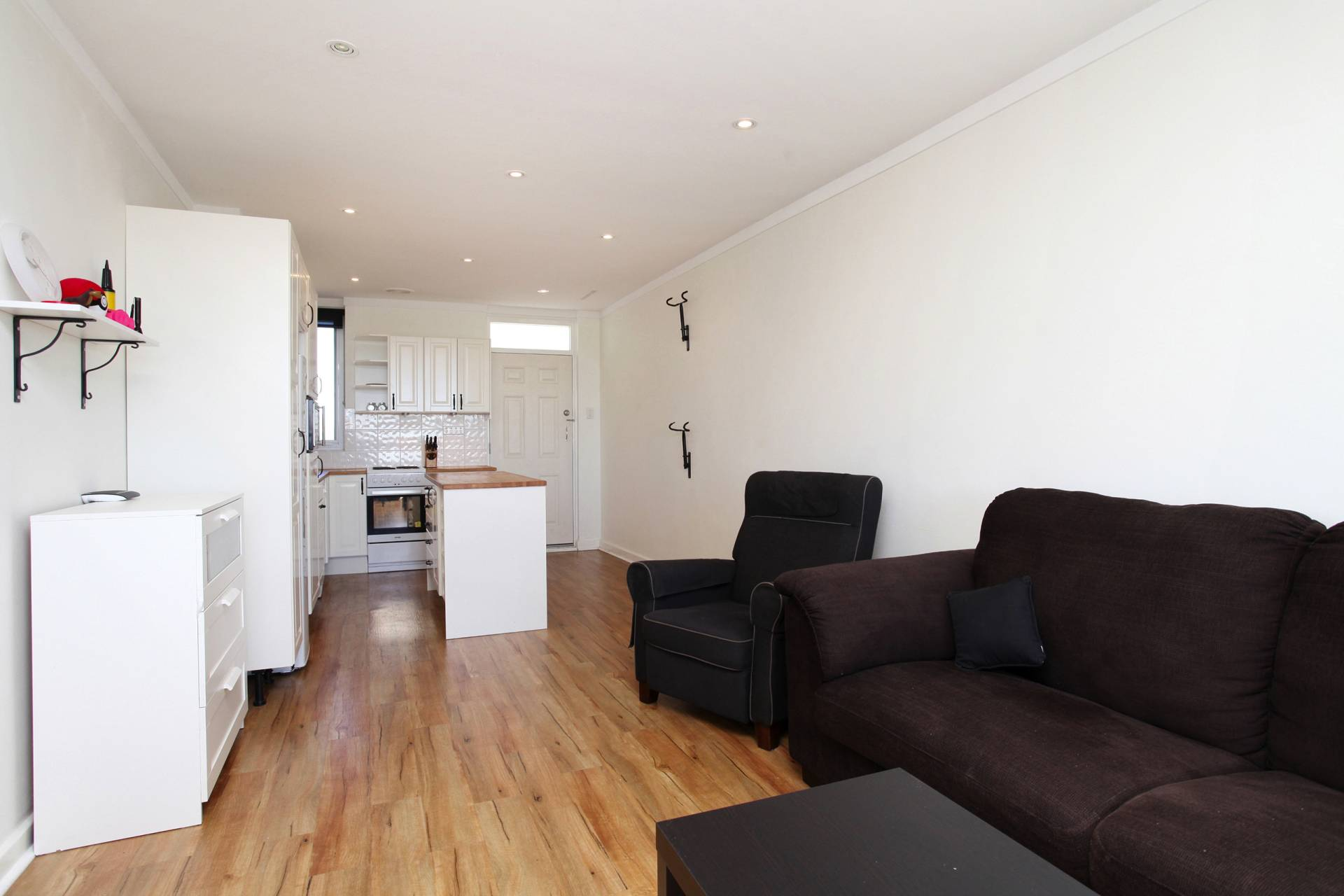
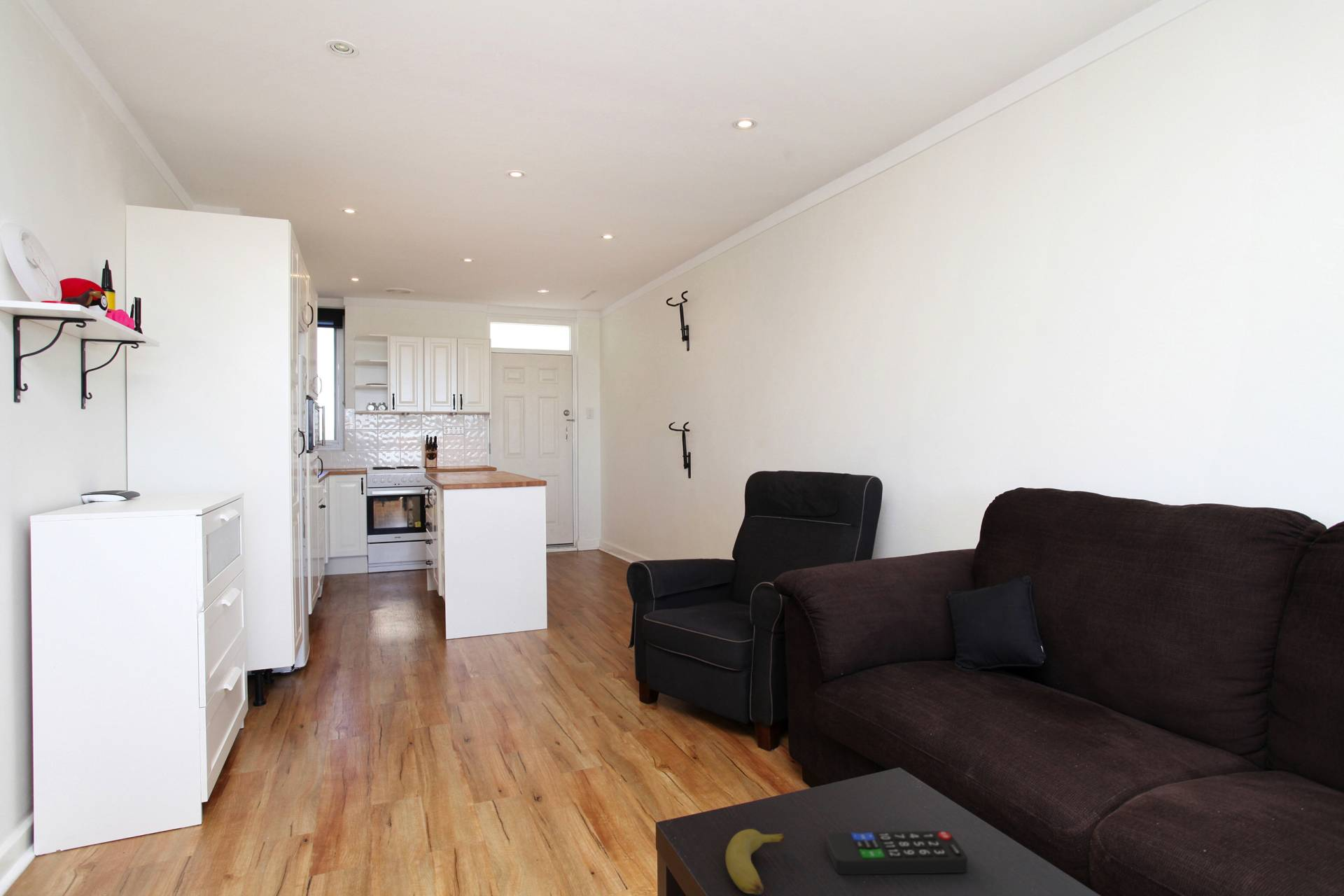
+ banana [724,828,785,895]
+ remote control [825,830,968,876]
